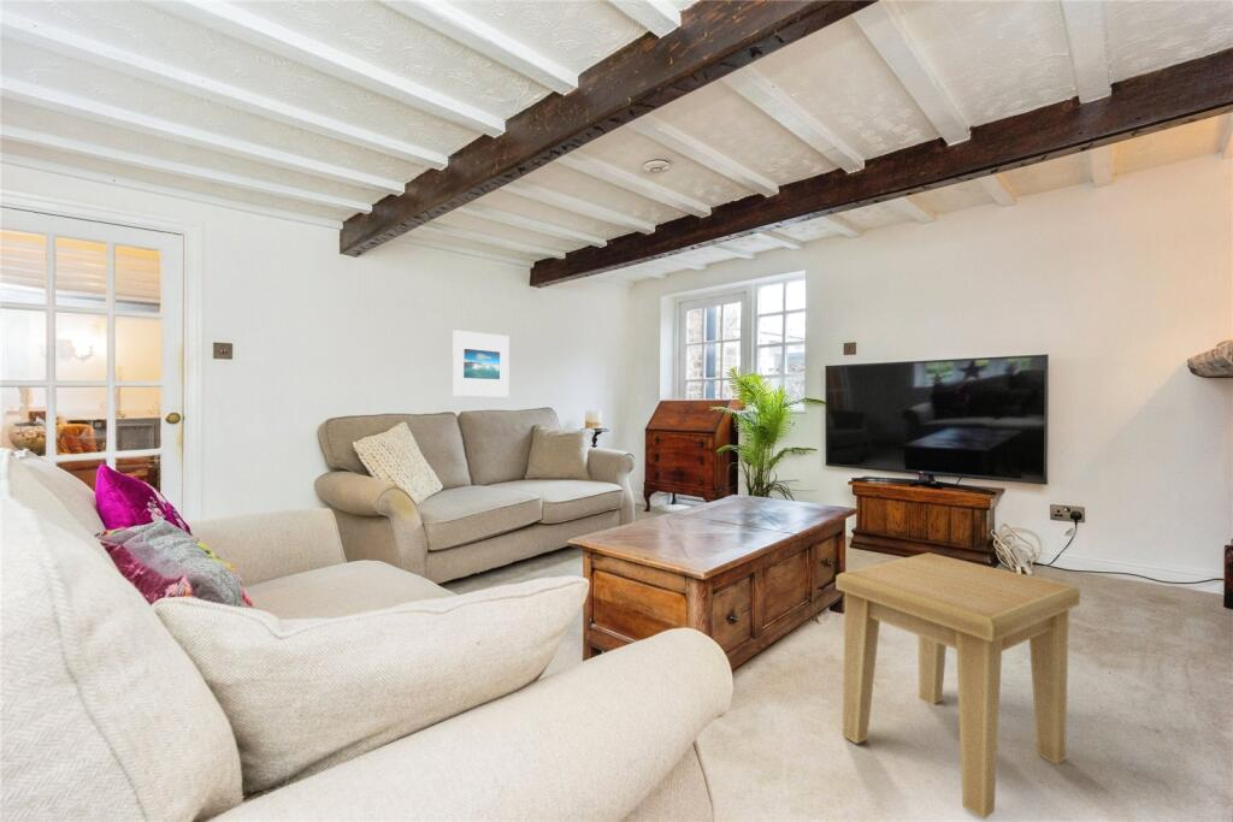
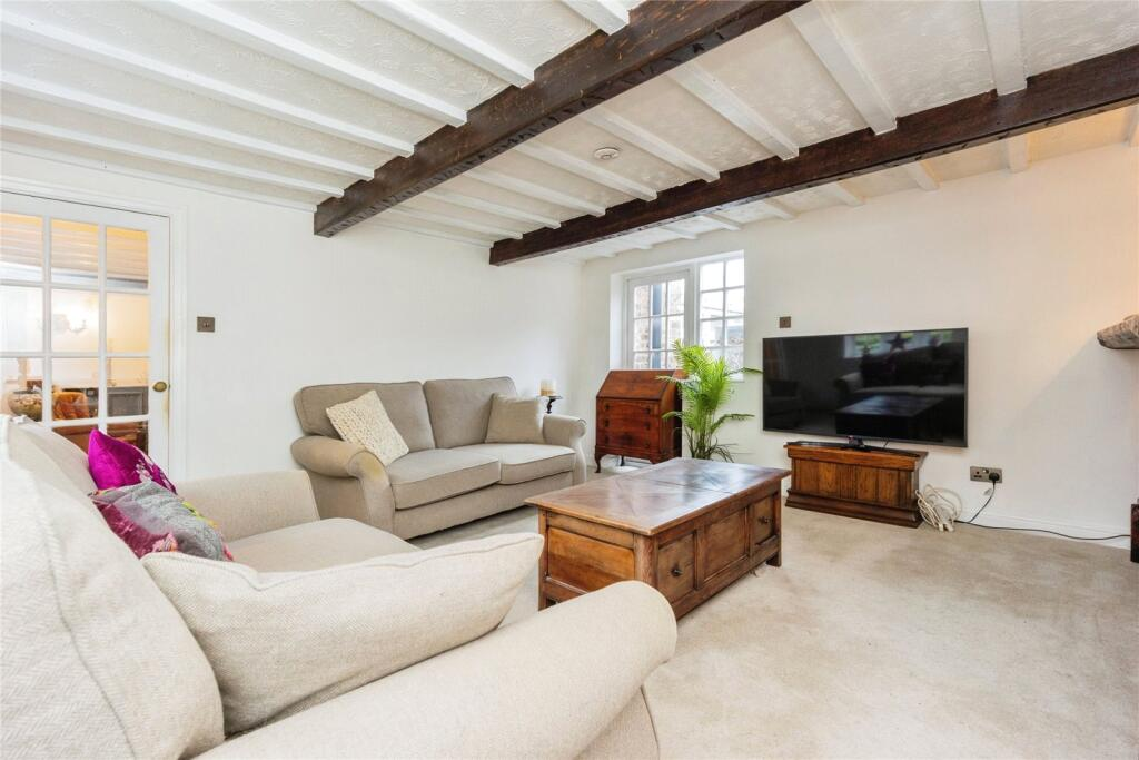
- side table [834,551,1081,821]
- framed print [452,329,511,398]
